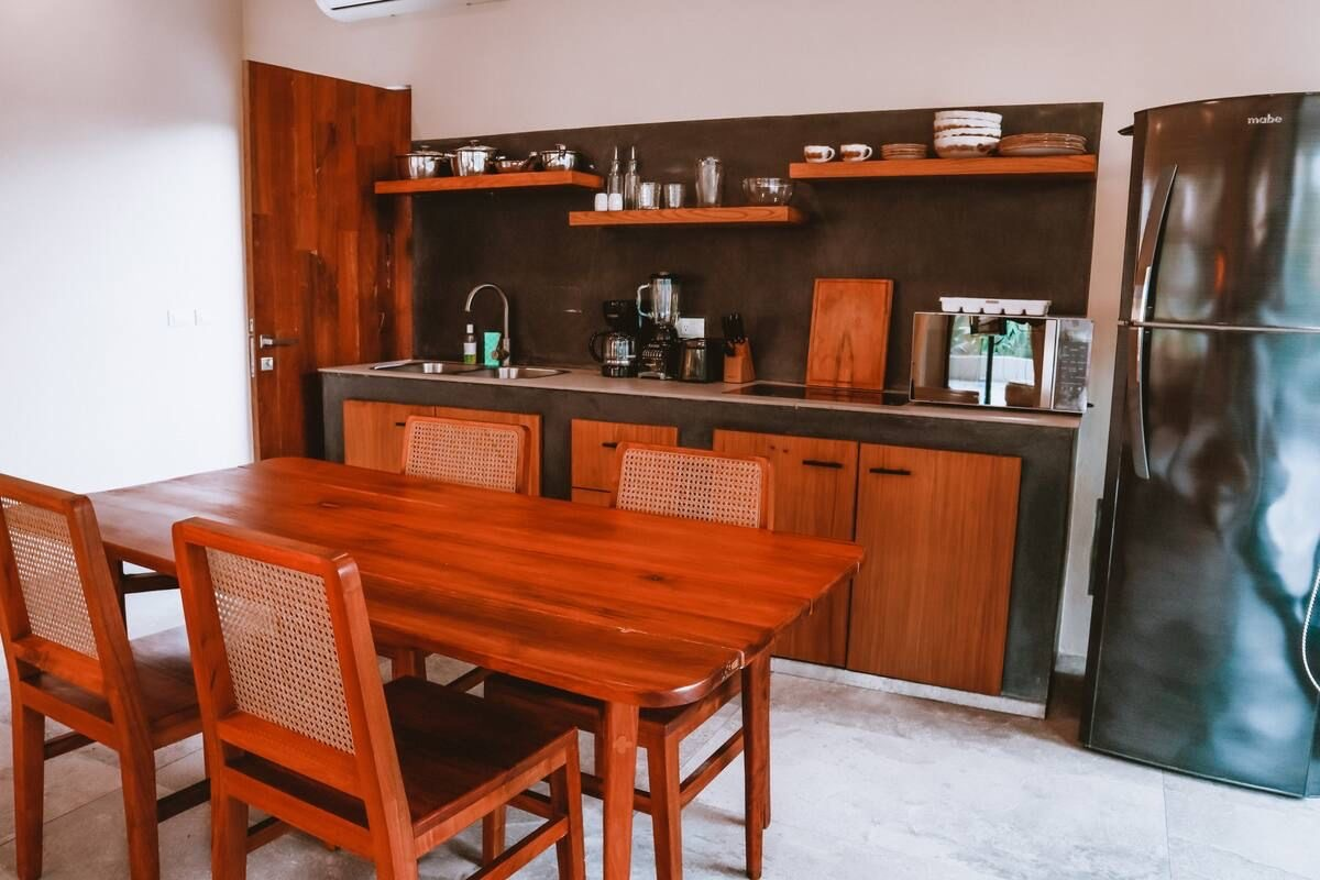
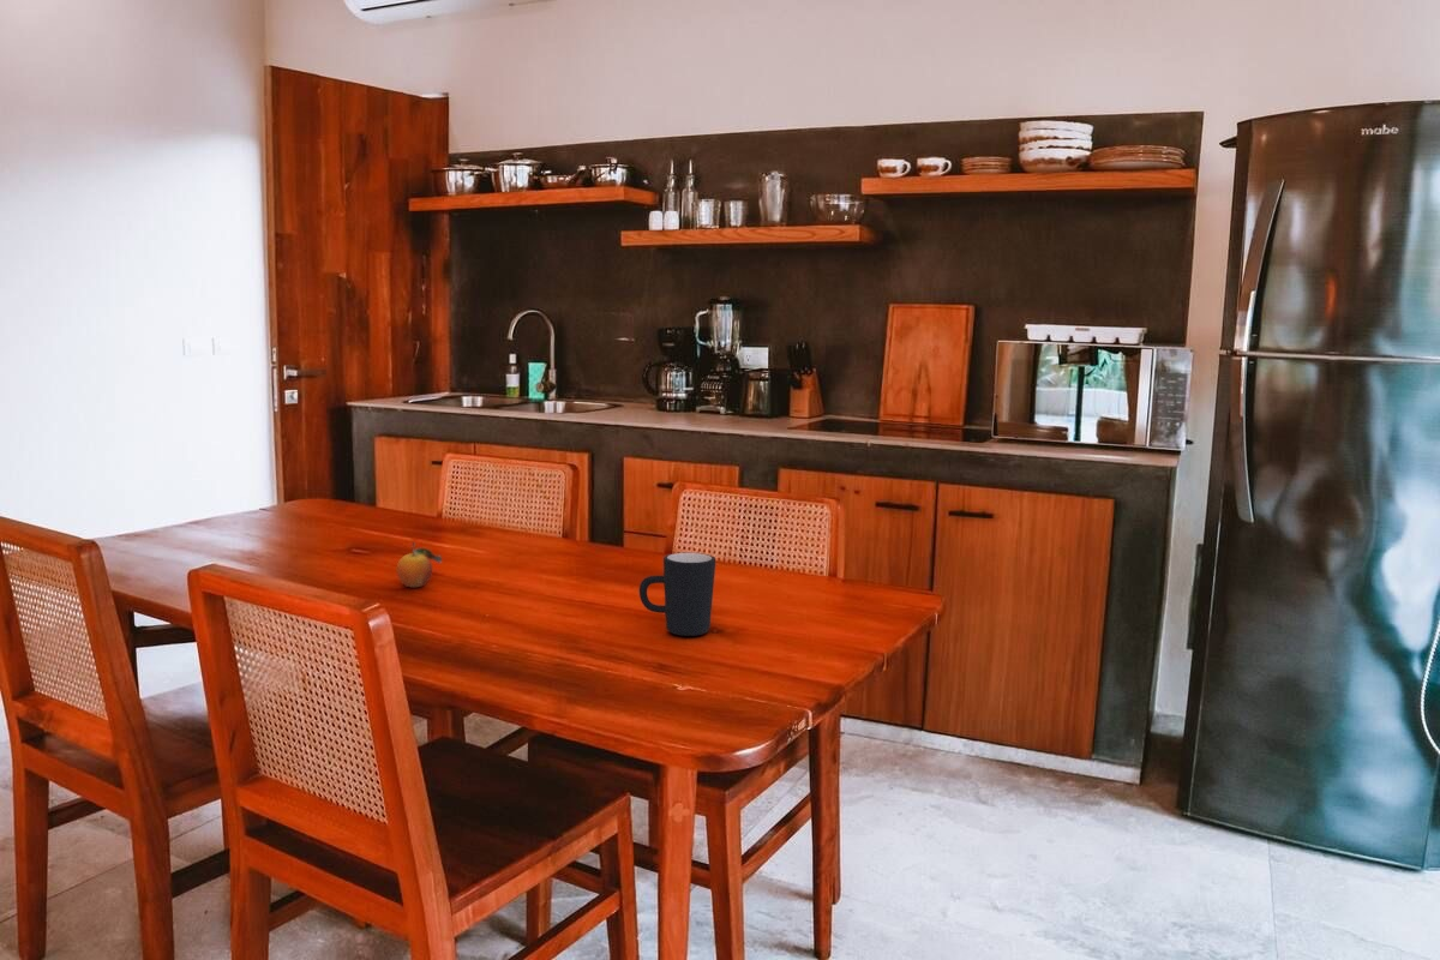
+ mug [638,551,716,637]
+ fruit [396,541,444,588]
